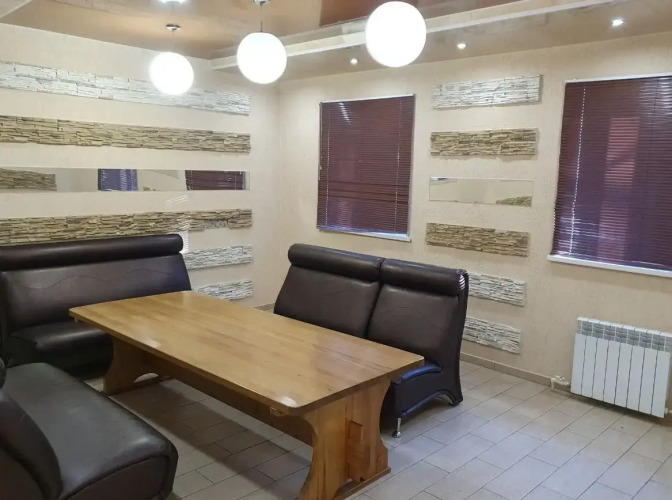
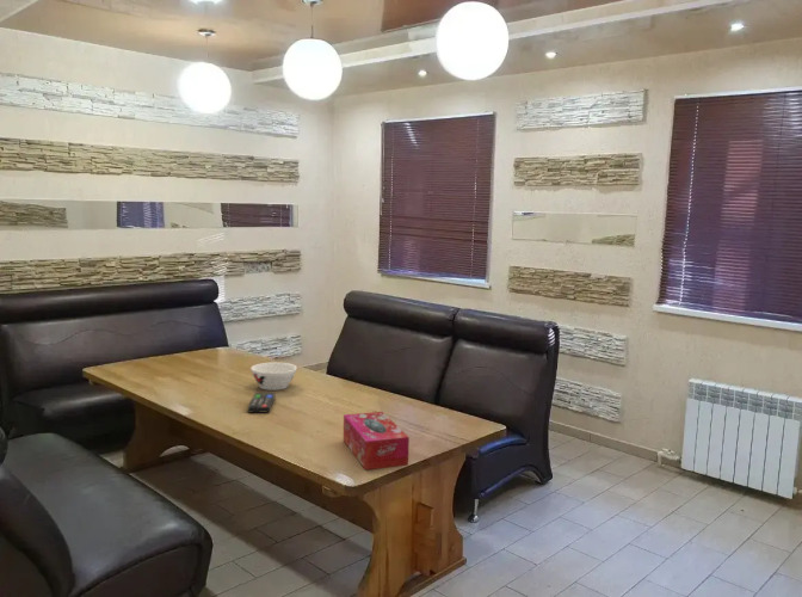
+ bowl [249,361,298,392]
+ remote control [247,392,276,413]
+ tissue box [343,411,411,472]
